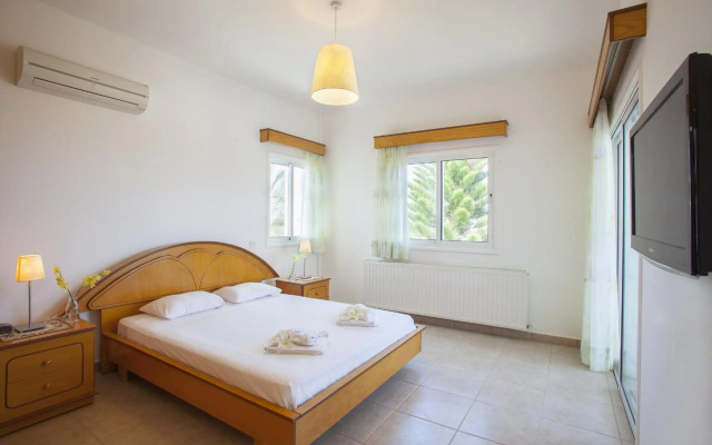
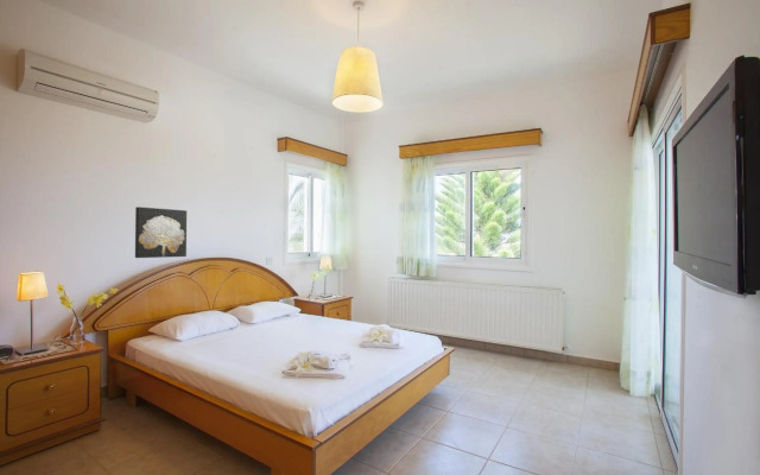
+ wall art [134,205,188,259]
